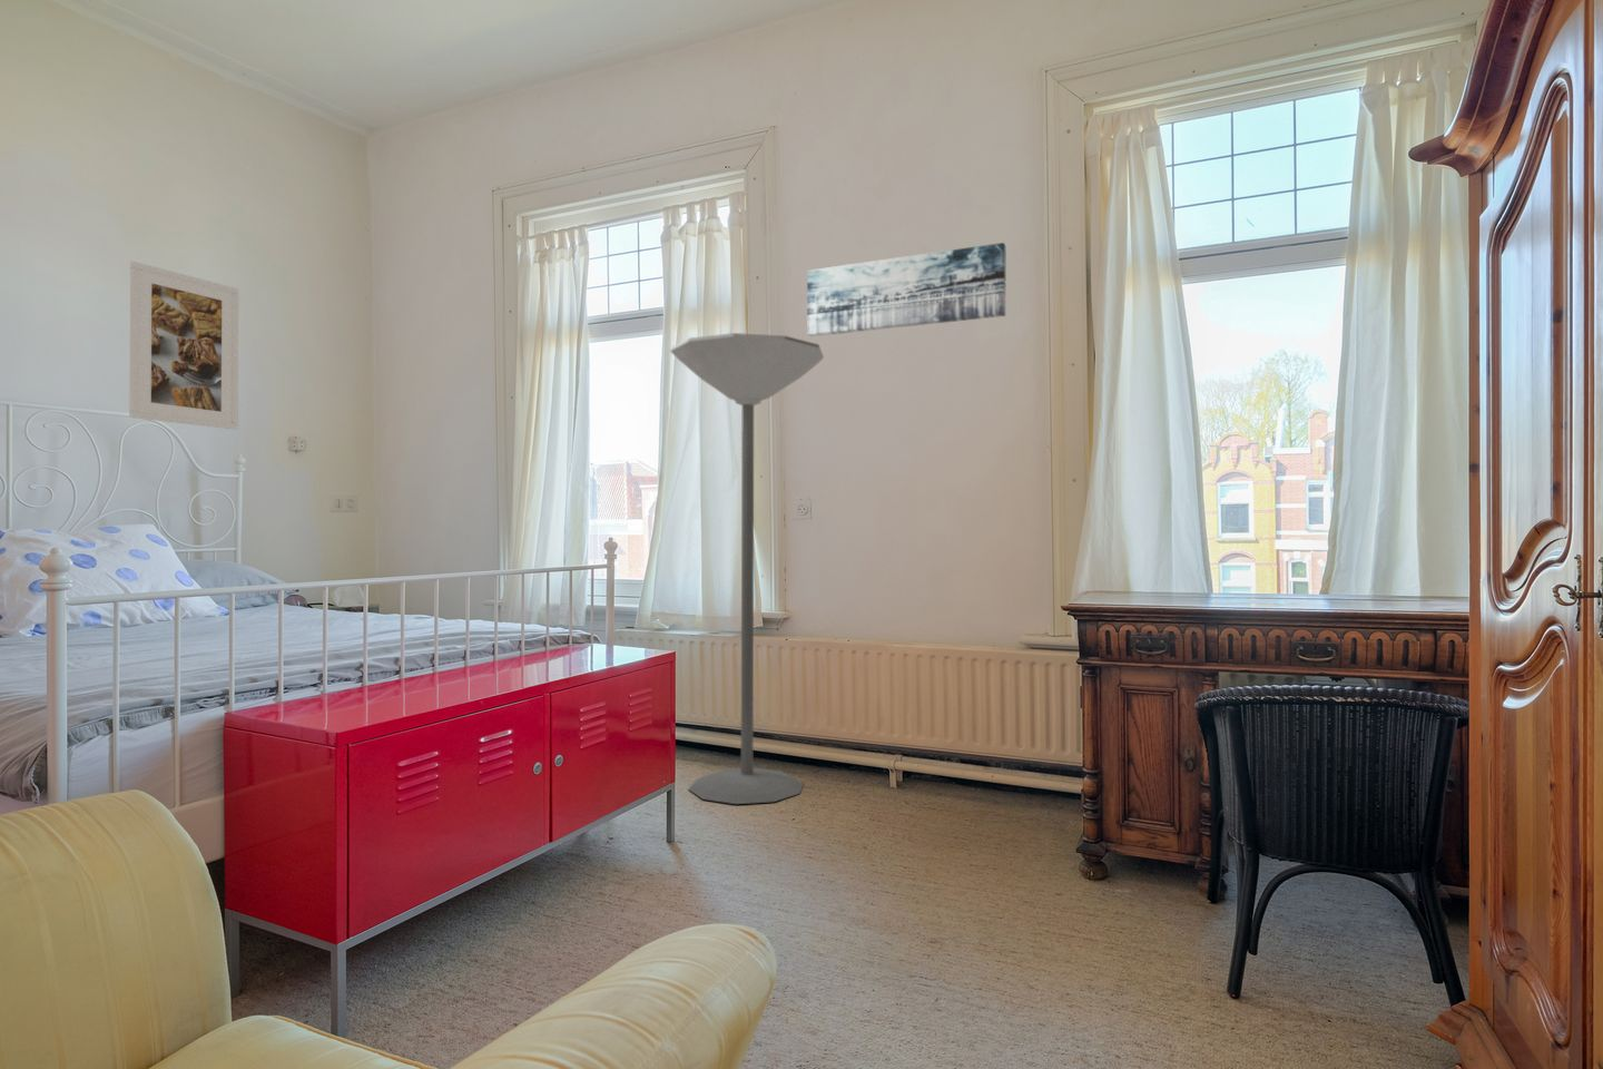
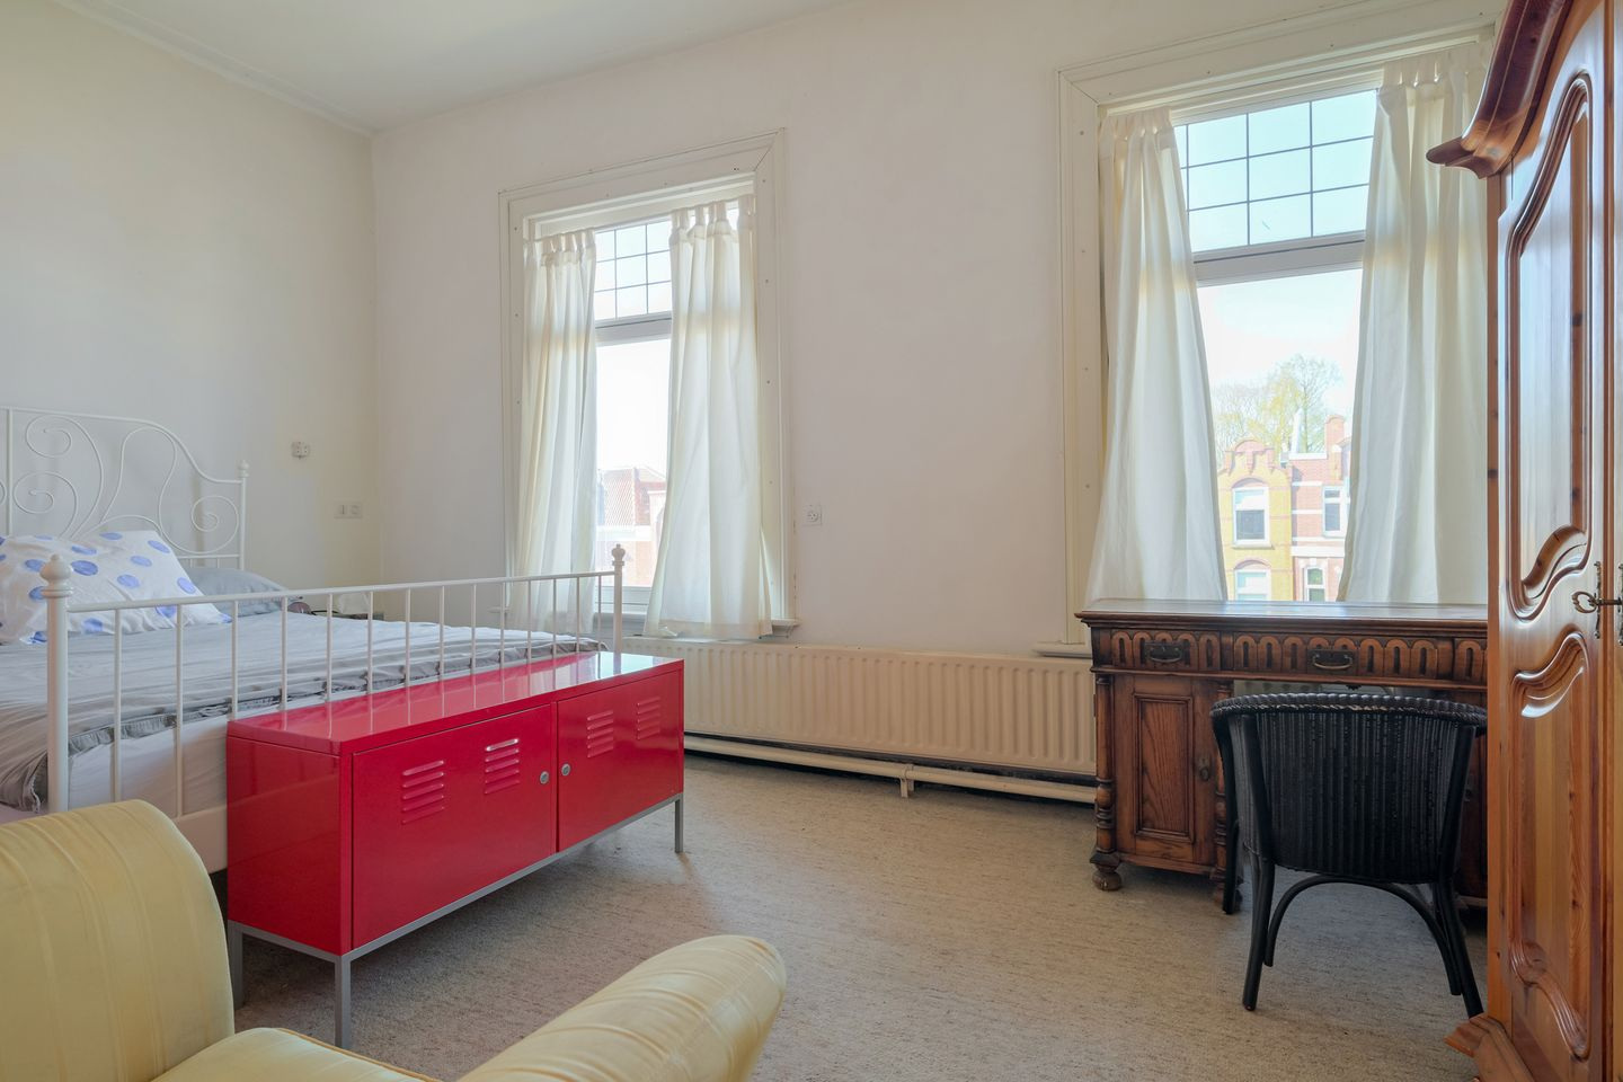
- floor lamp [669,332,825,805]
- wall art [806,242,1007,338]
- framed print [128,260,240,431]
